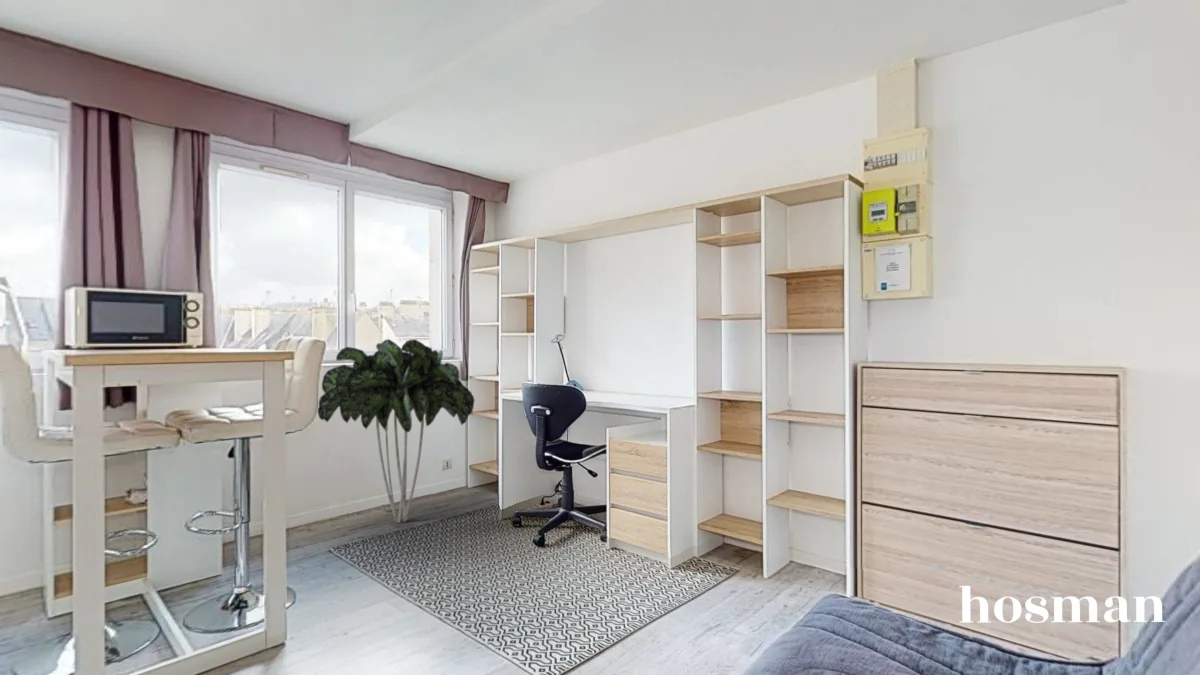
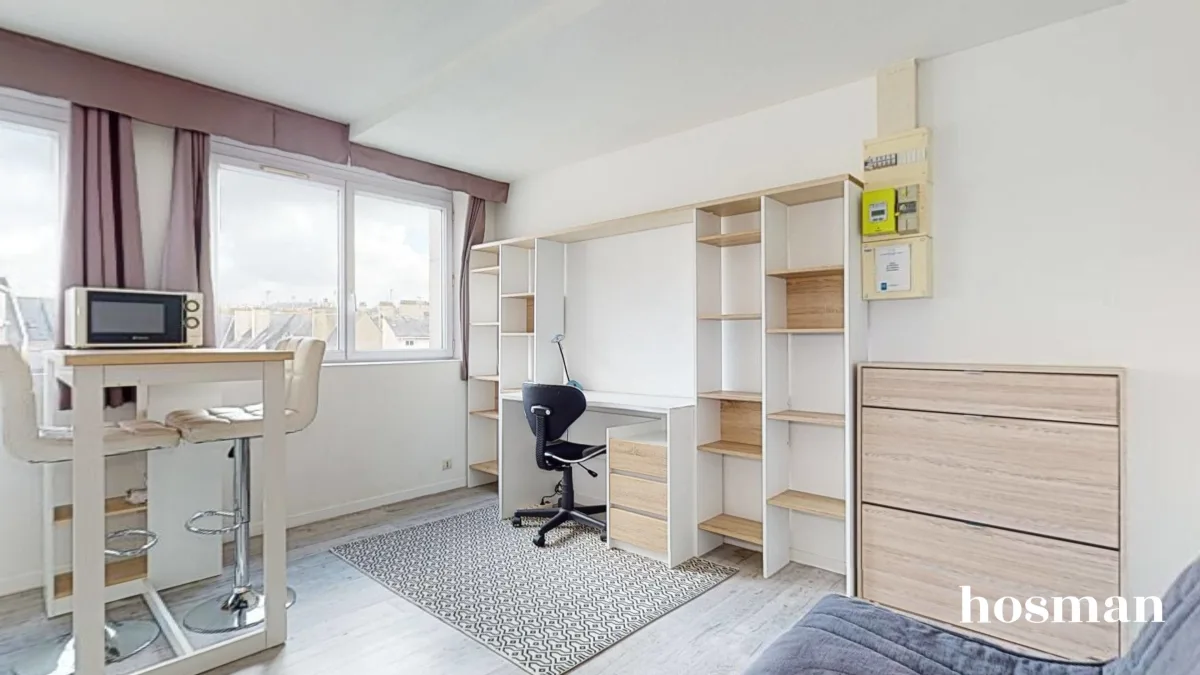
- indoor plant [317,338,476,524]
